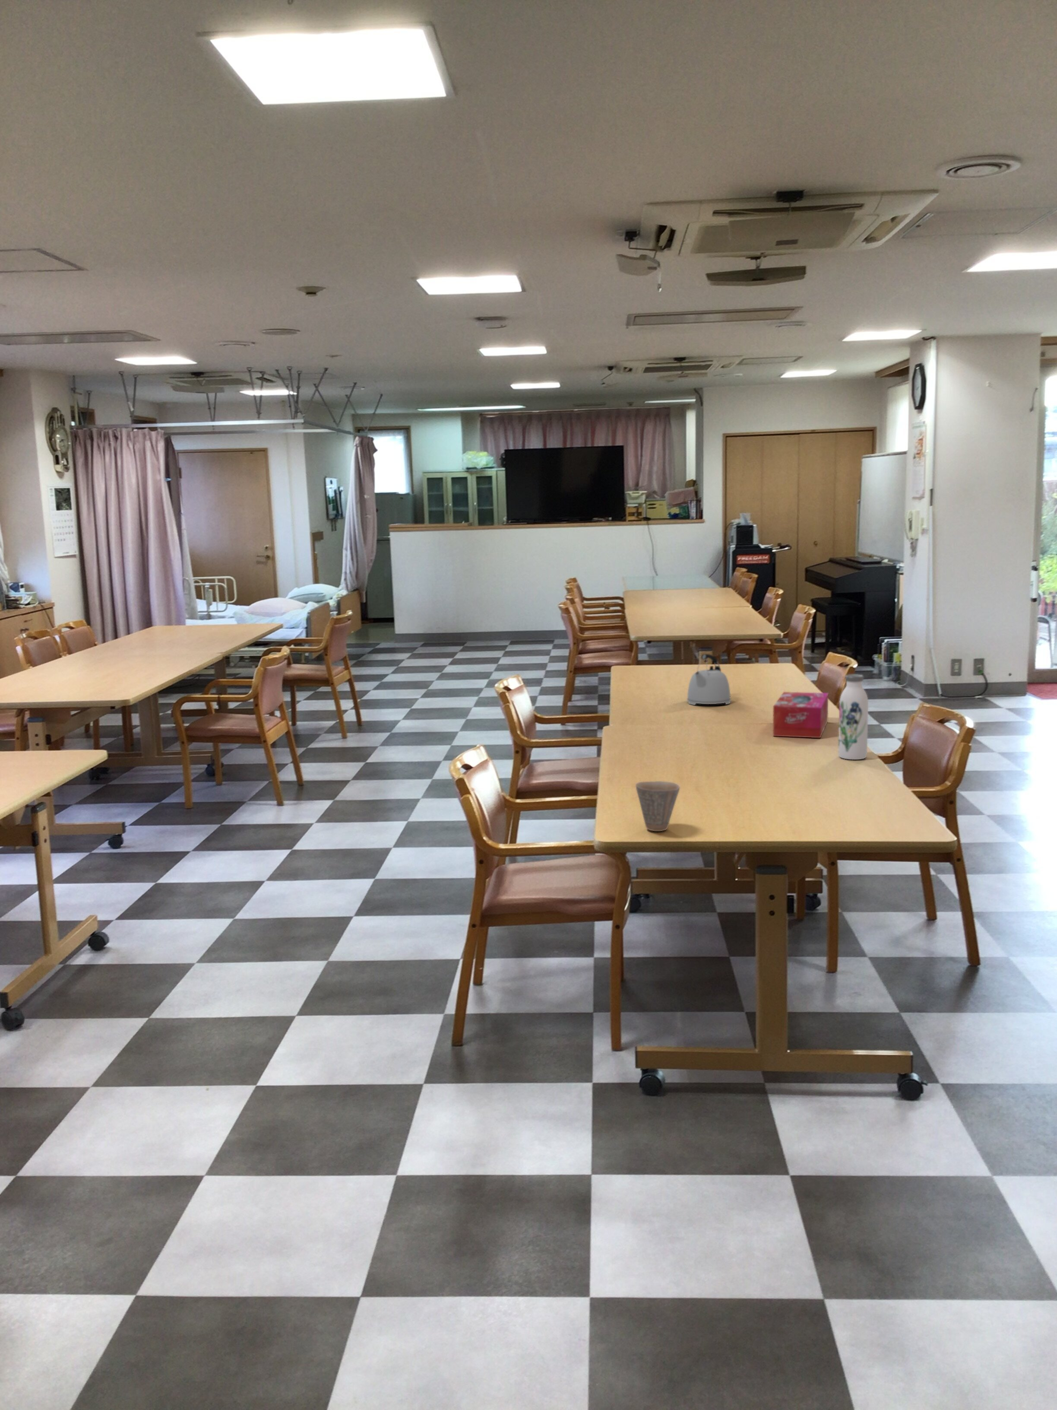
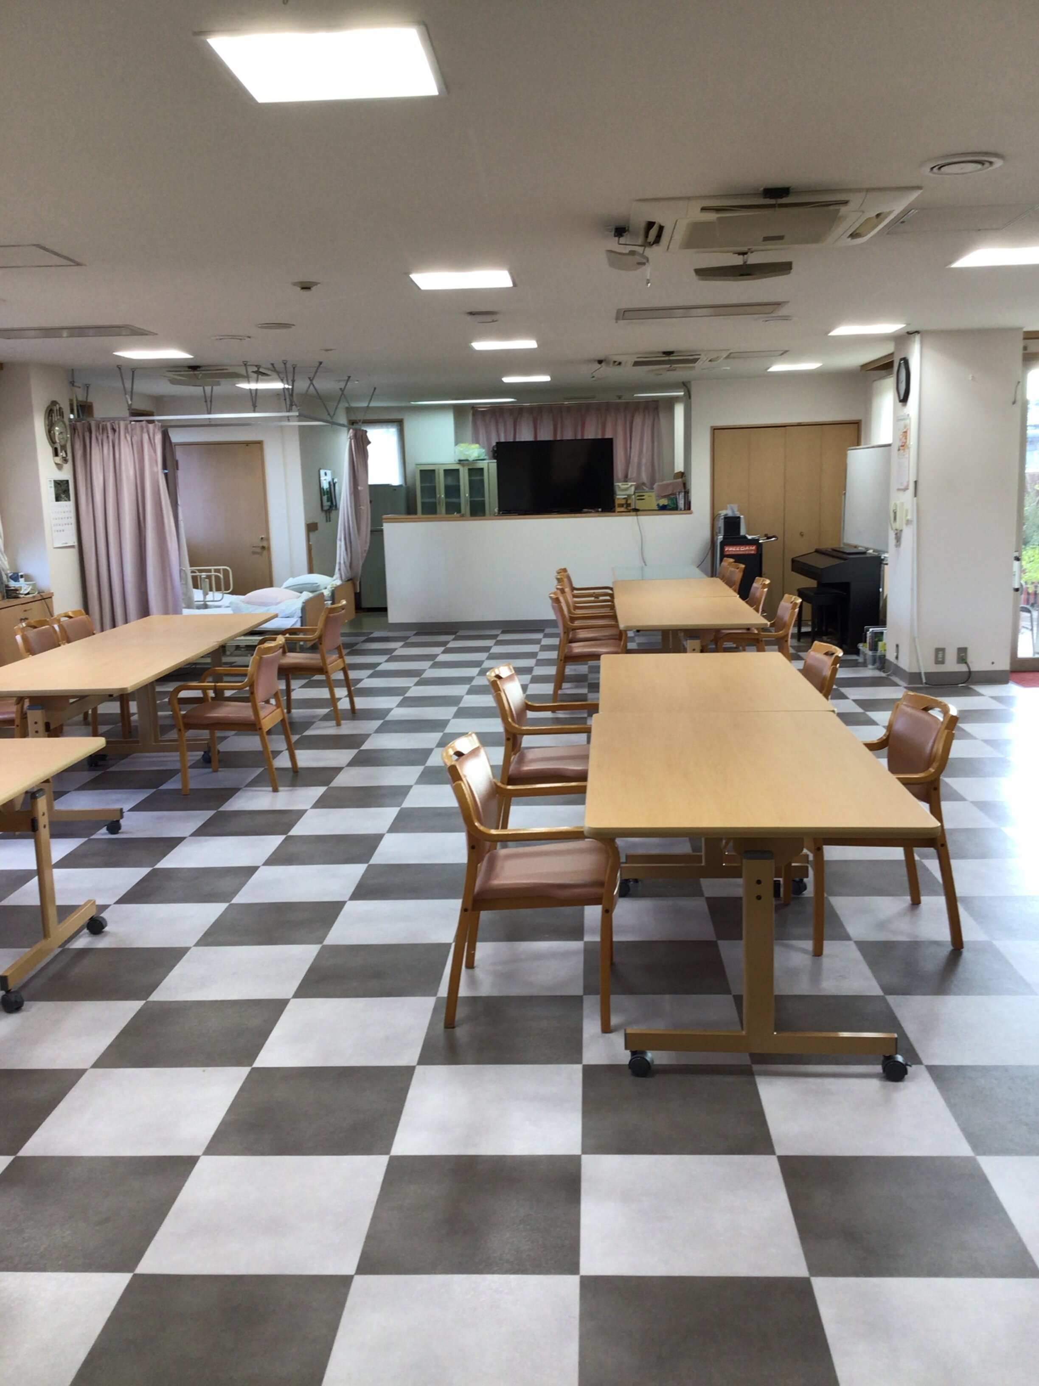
- cup [635,780,681,832]
- kettle [686,654,732,705]
- water bottle [838,674,868,759]
- tissue box [773,692,828,738]
